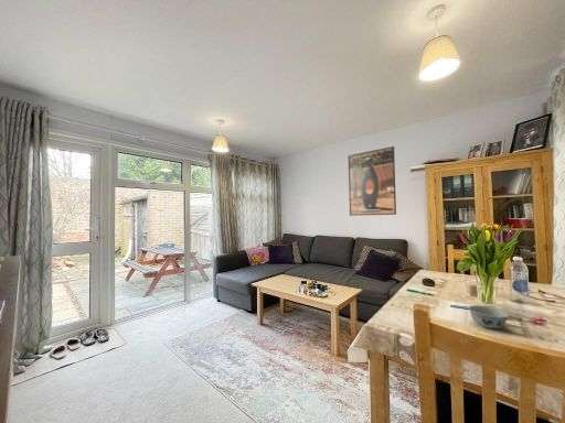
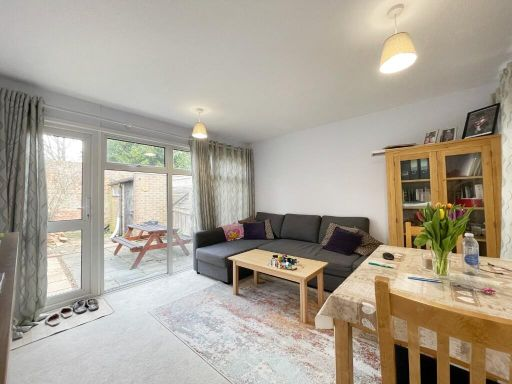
- bowl [468,304,510,329]
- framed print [348,145,397,217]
